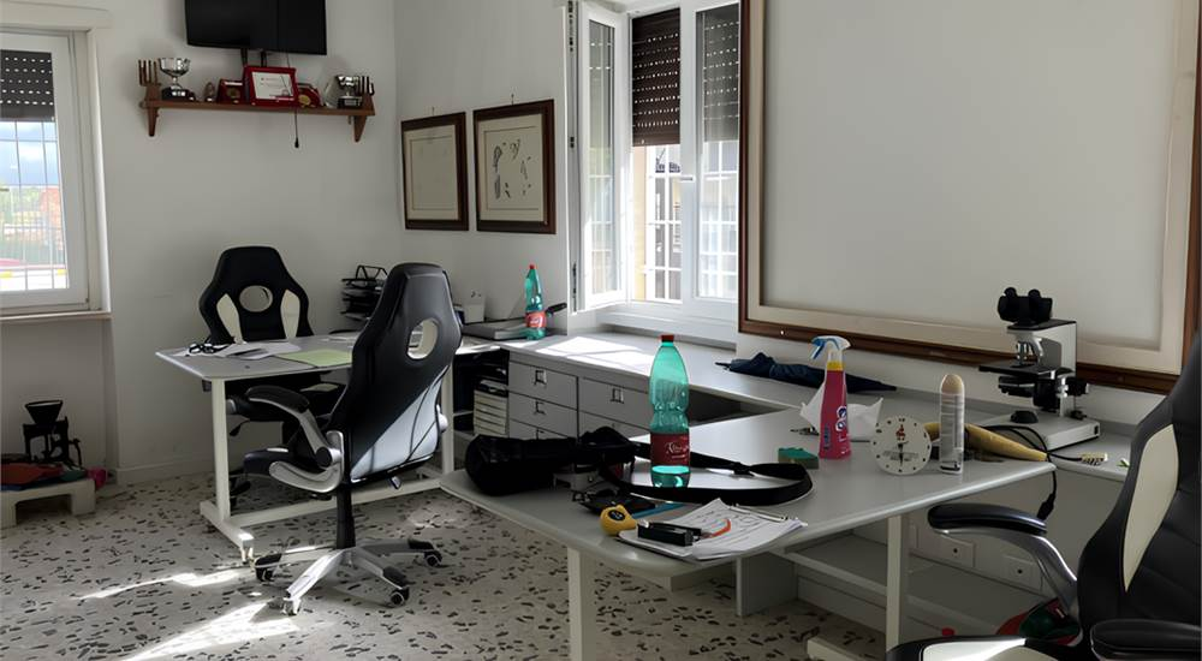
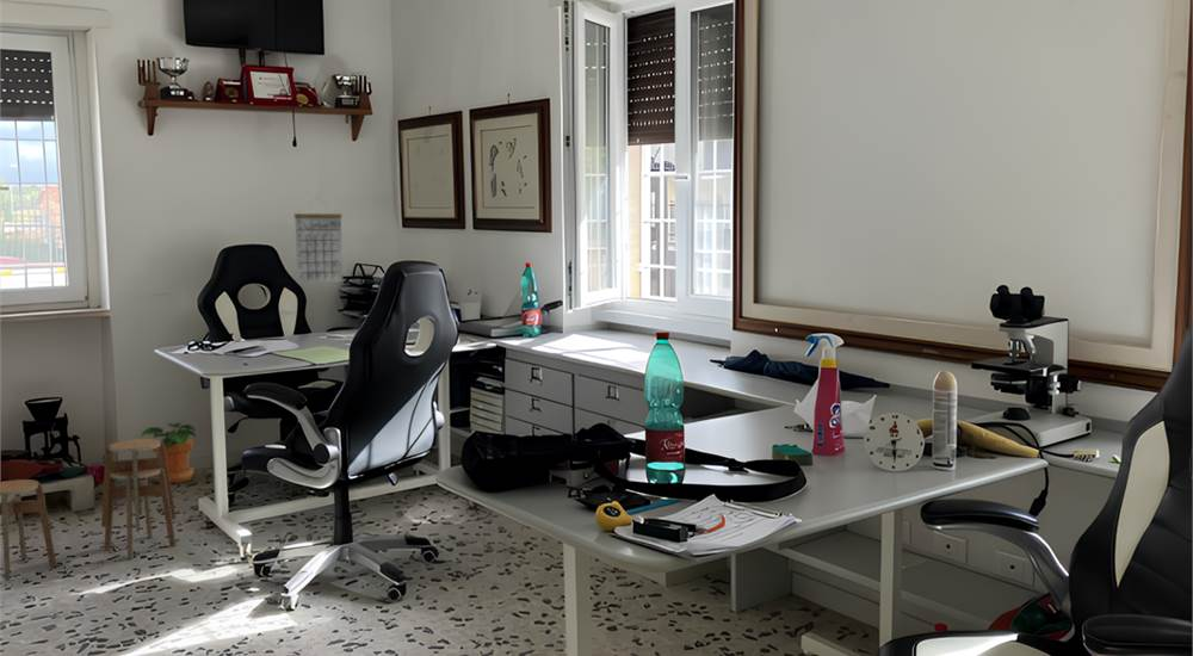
+ potted plant [138,421,197,484]
+ calendar [293,197,344,284]
+ stool [0,438,178,582]
